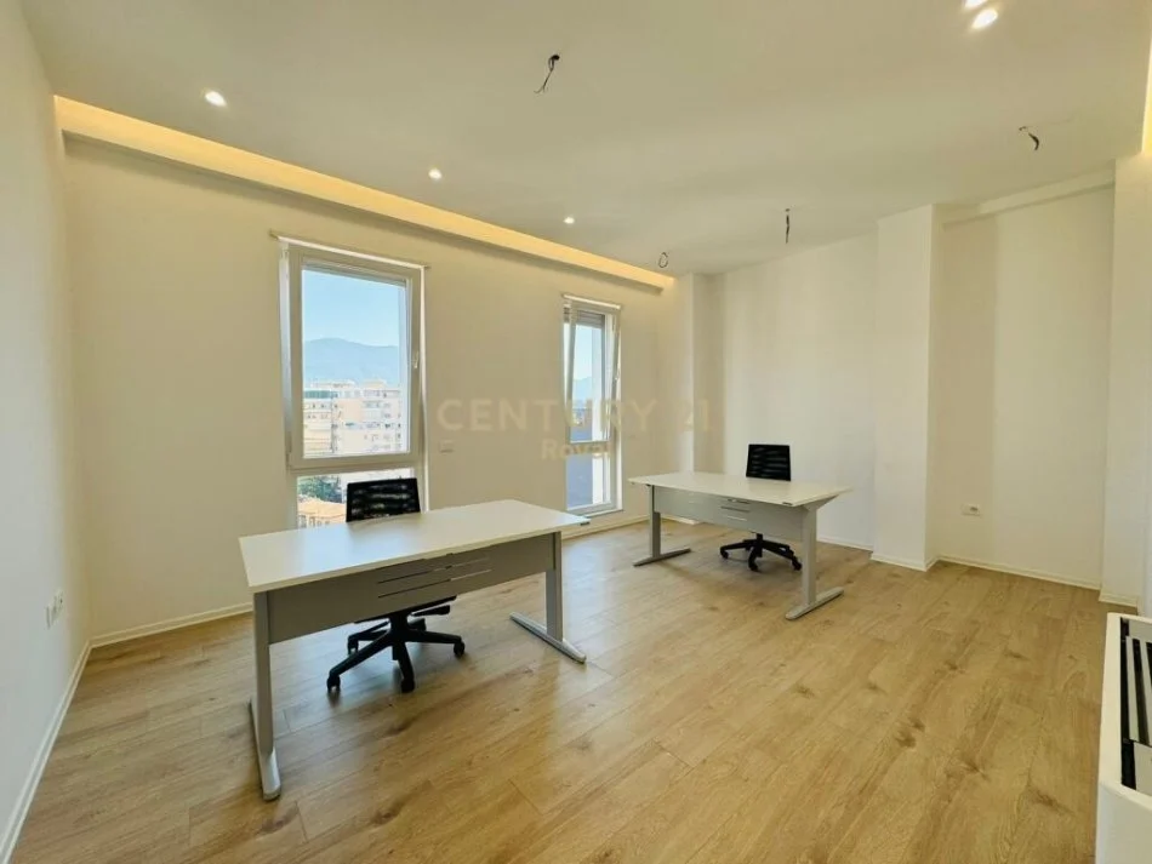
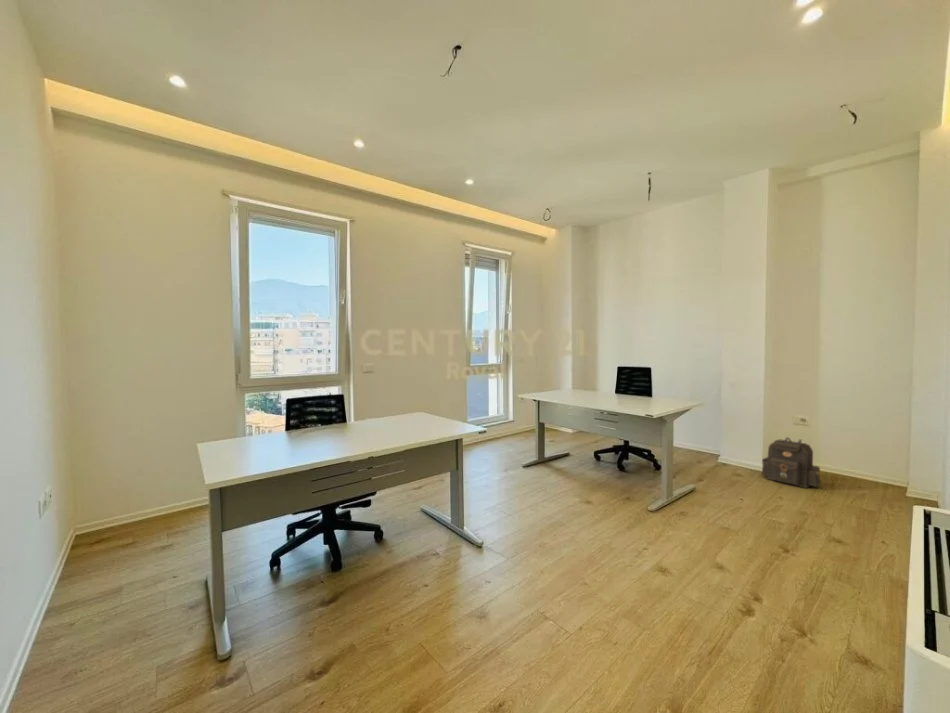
+ backpack [760,436,822,489]
